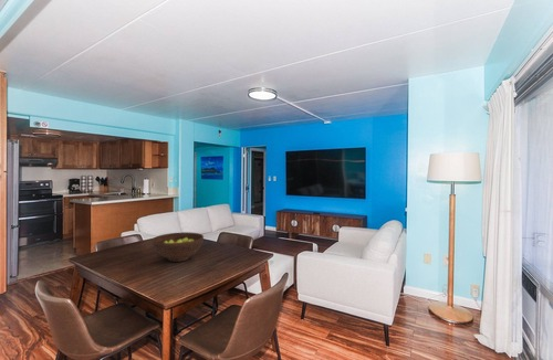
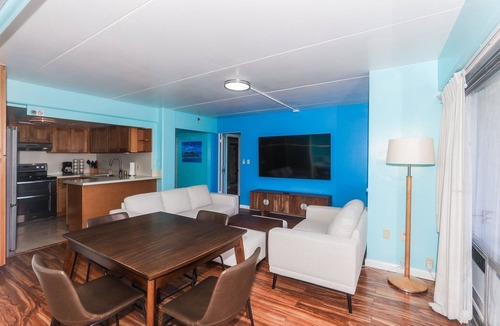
- fruit bowl [152,231,205,263]
